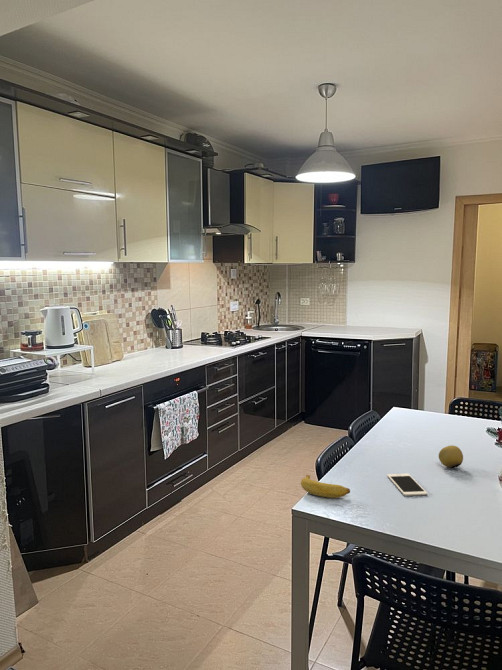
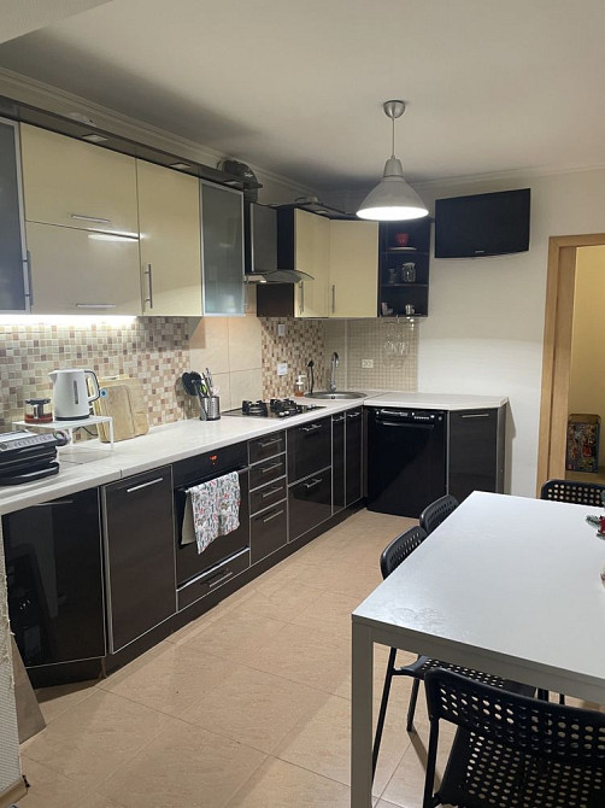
- banana [300,474,351,499]
- cell phone [386,473,429,497]
- fruit [438,445,464,469]
